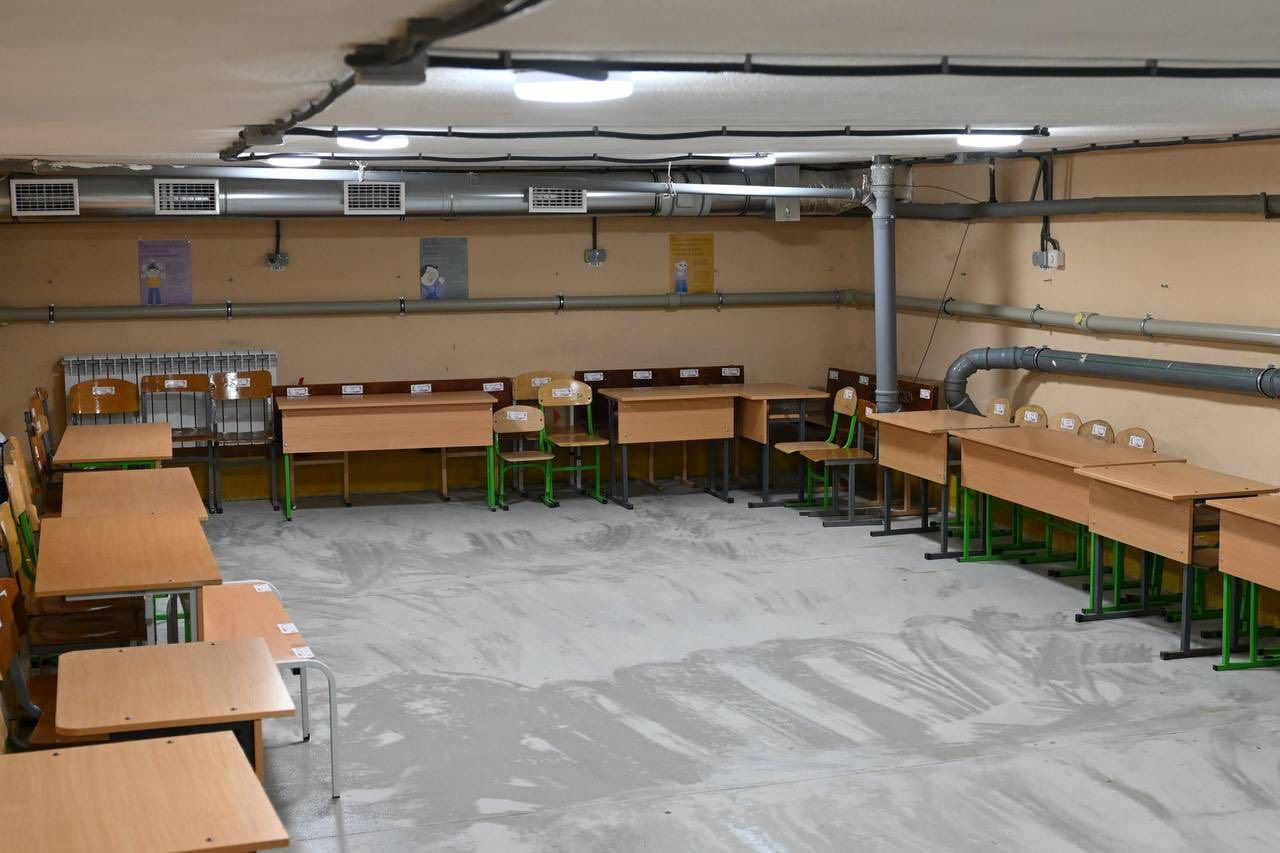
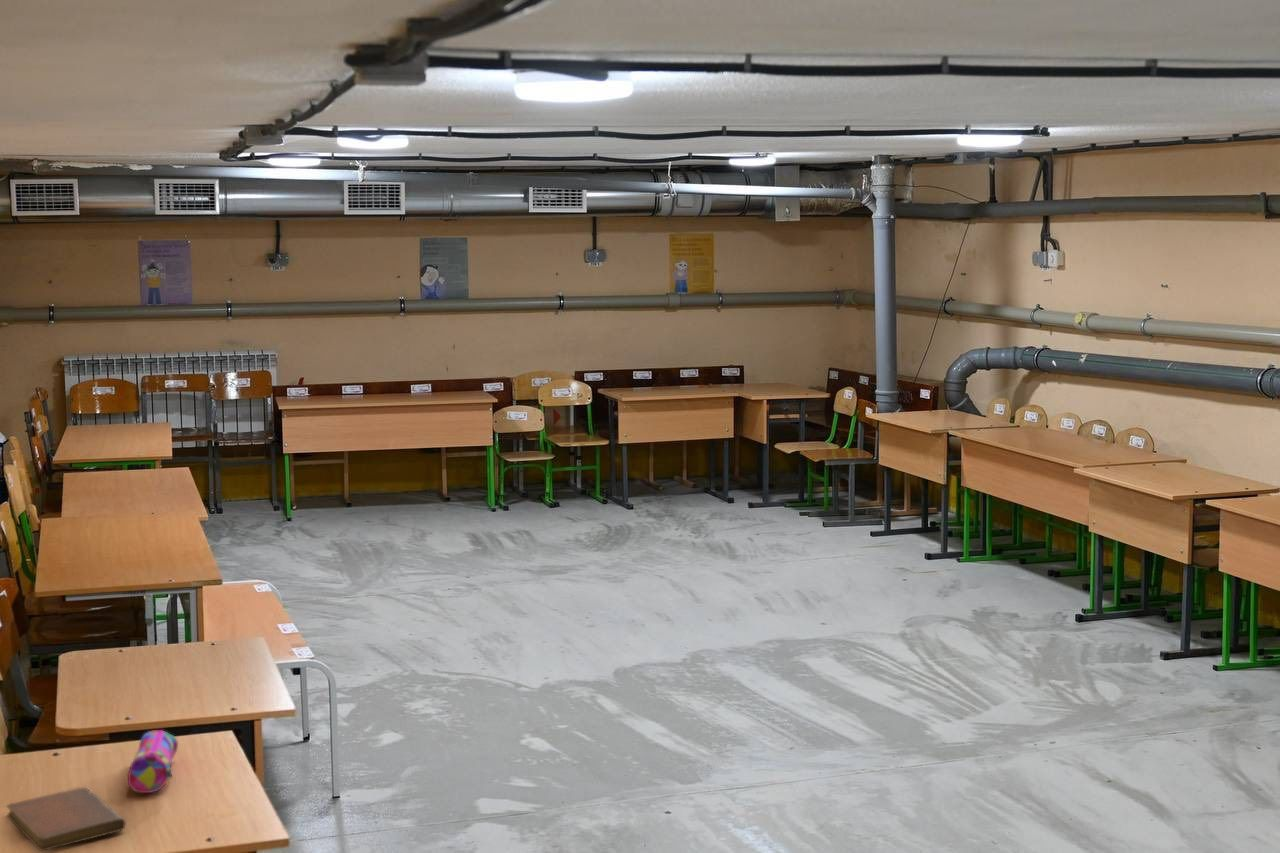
+ pencil case [127,729,179,794]
+ notebook [5,786,126,852]
